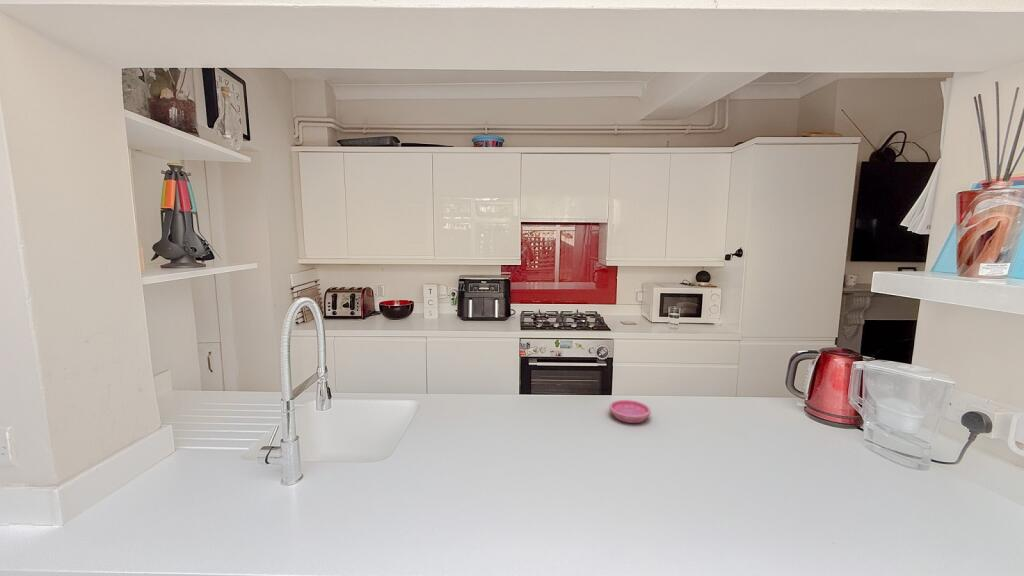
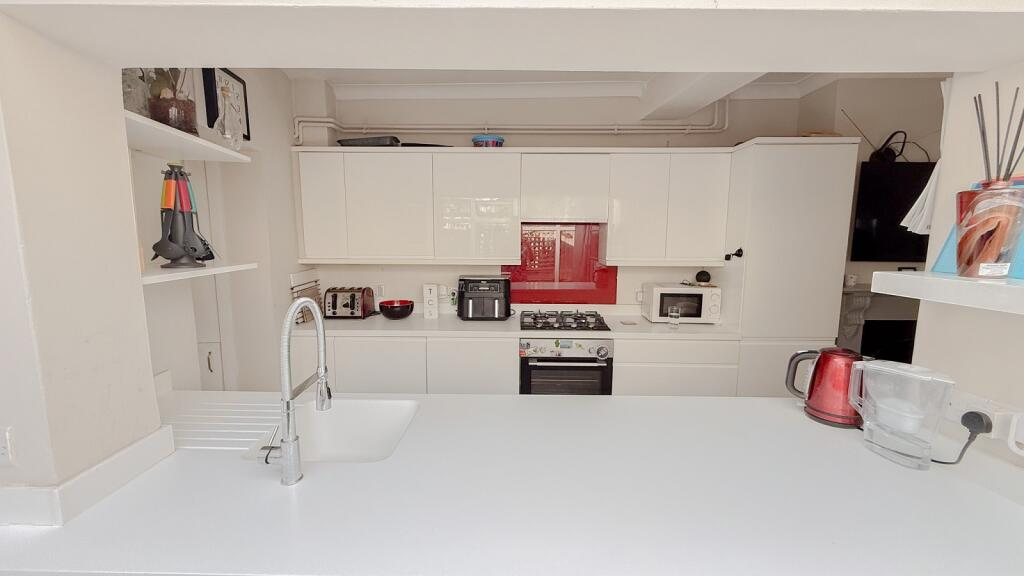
- saucer [608,399,652,424]
